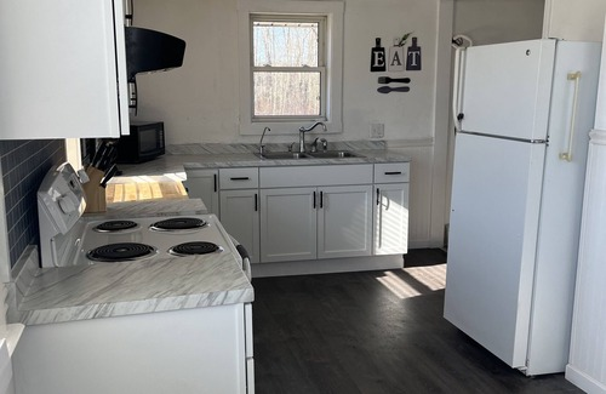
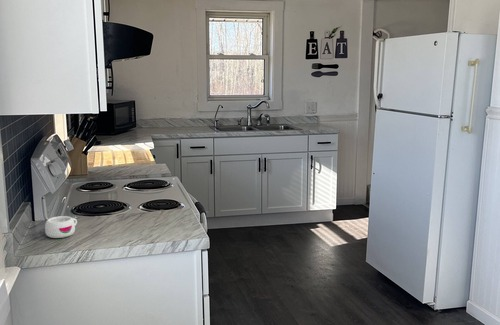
+ mug [44,215,78,239]
